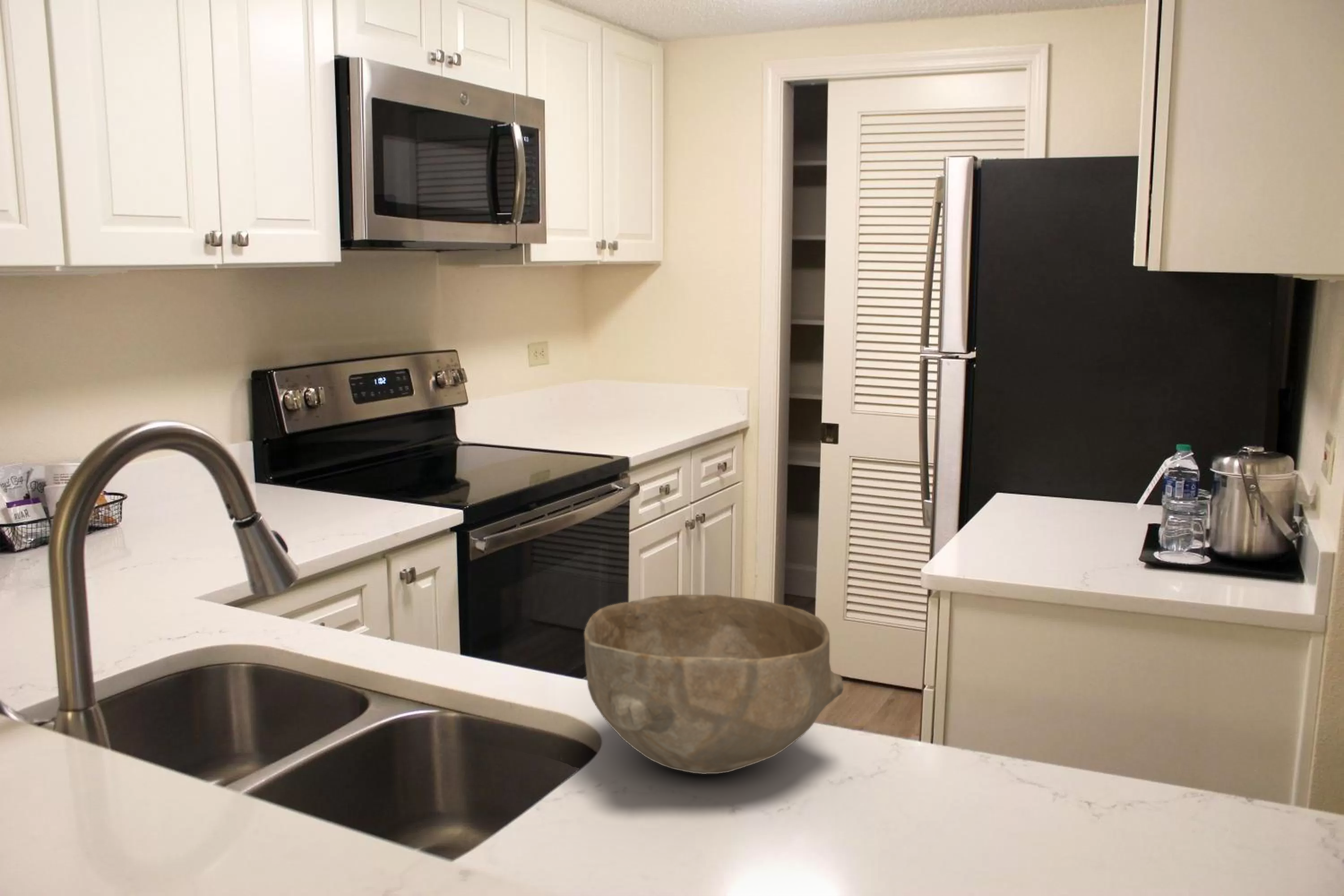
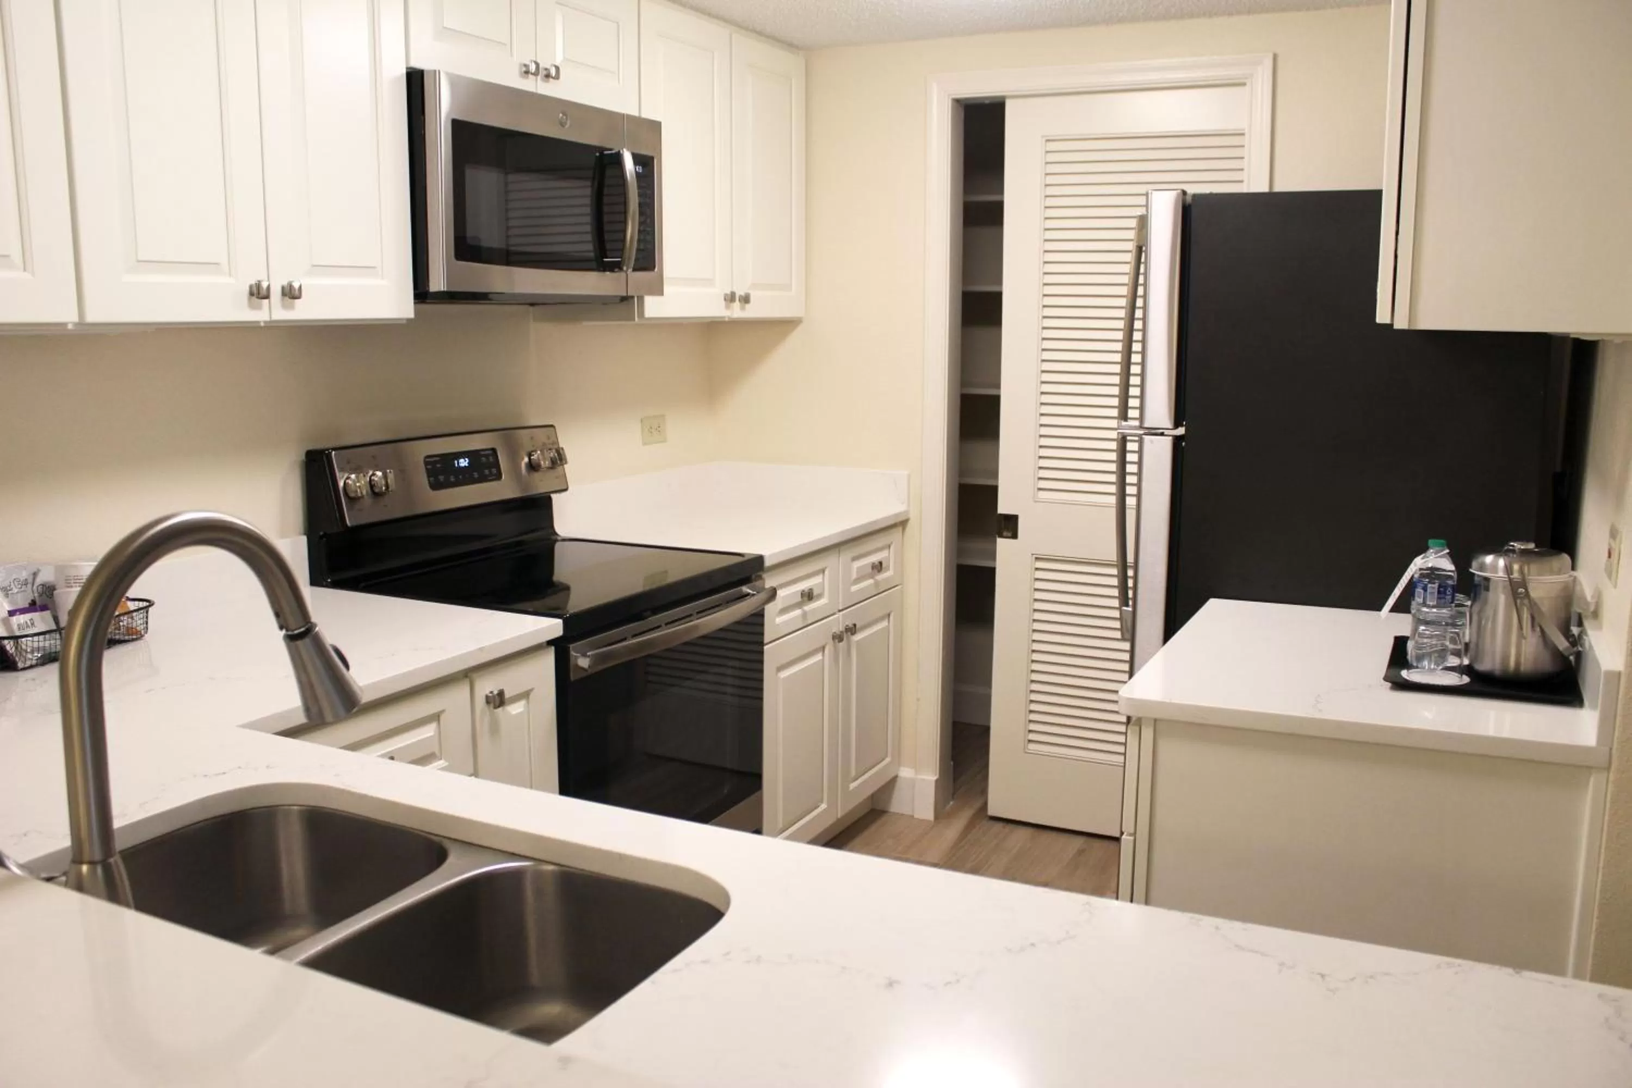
- bowl [584,594,844,775]
